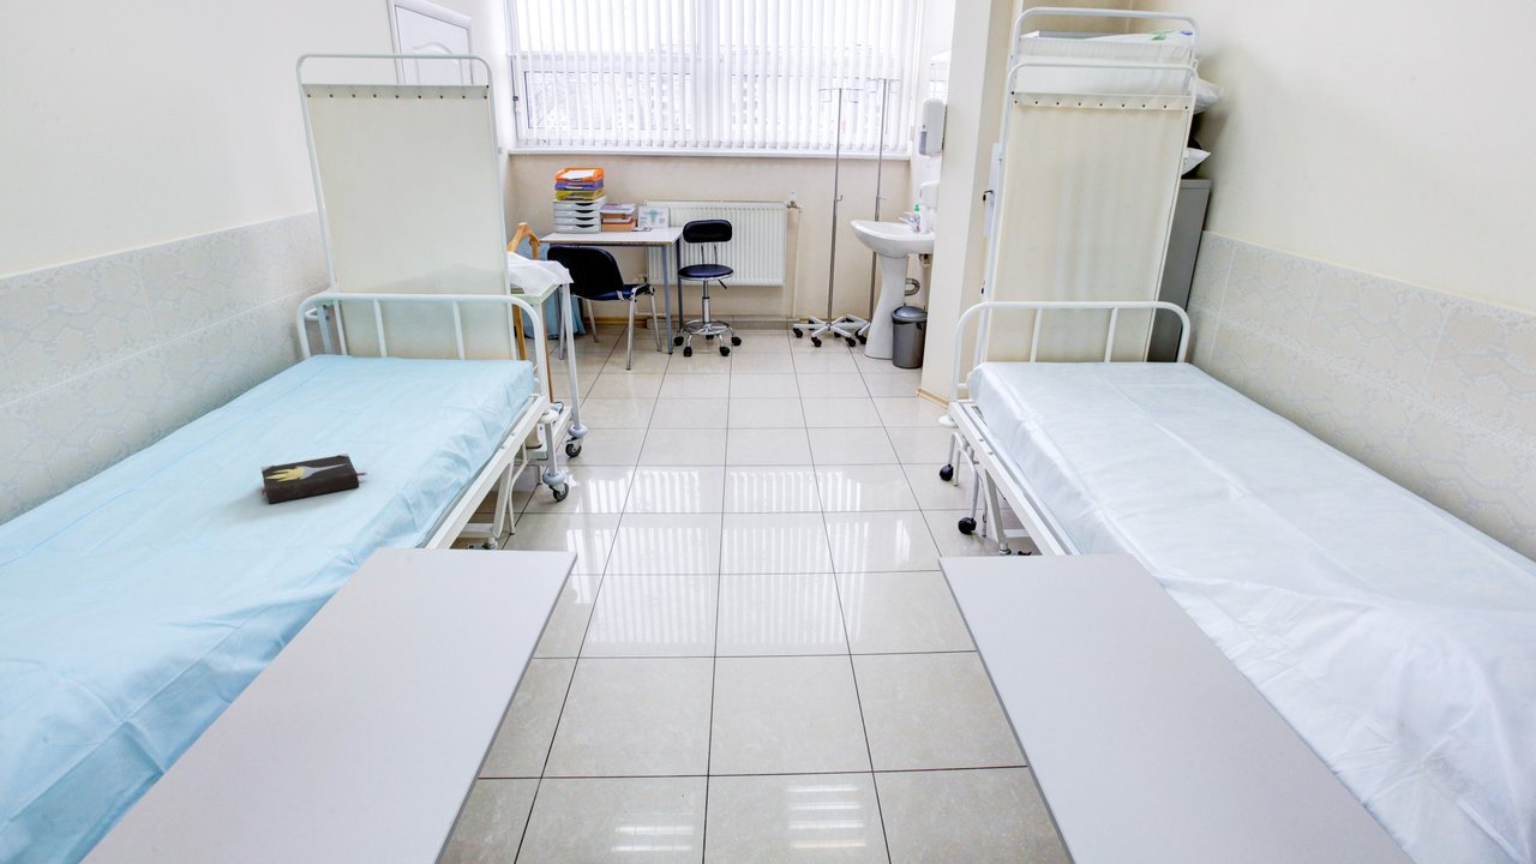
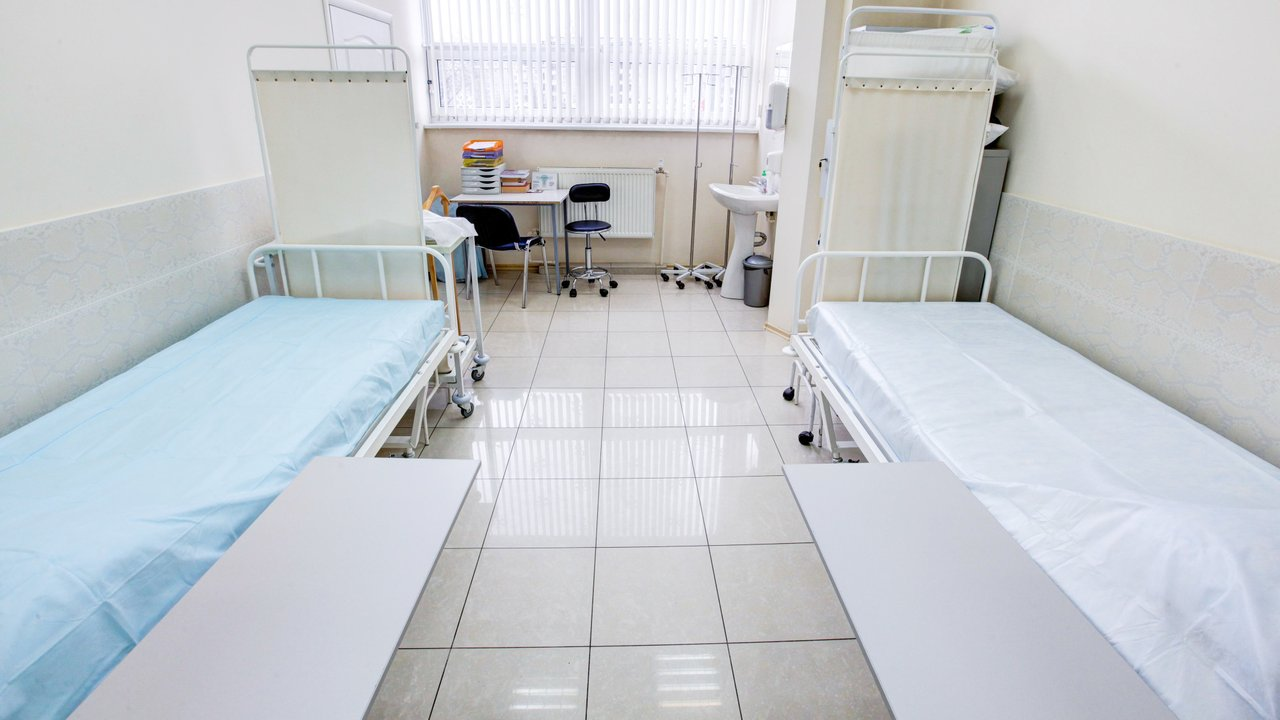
- hardback book [259,452,368,505]
